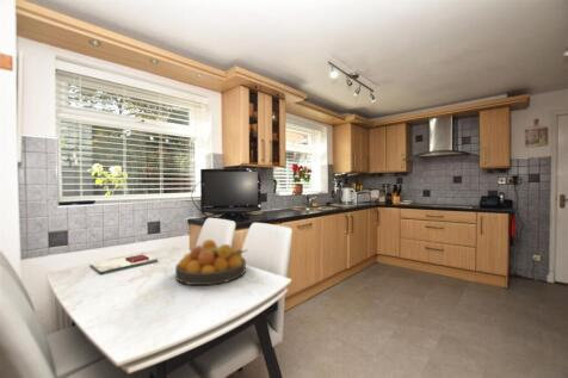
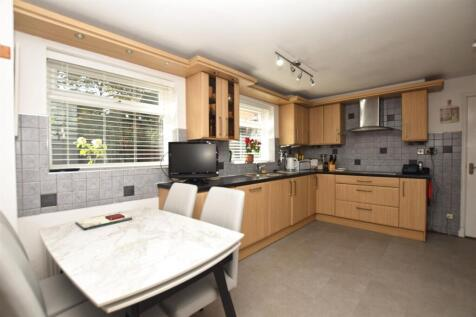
- fruit bowl [174,238,248,286]
